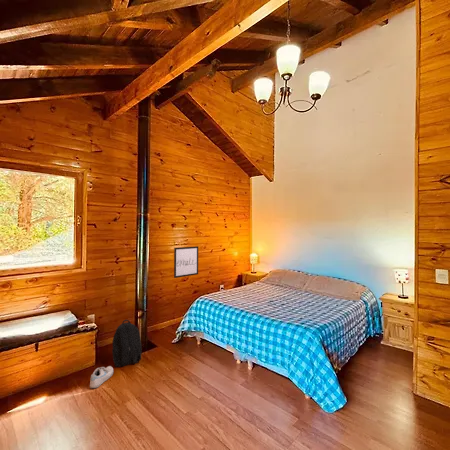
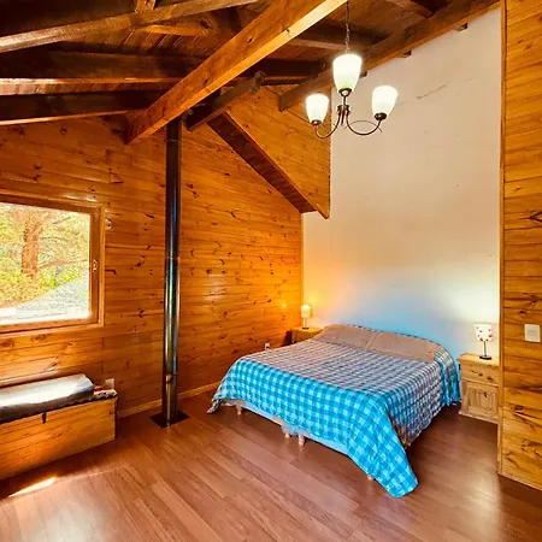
- wall art [173,245,199,279]
- shoe [89,365,114,389]
- backpack [111,319,143,368]
